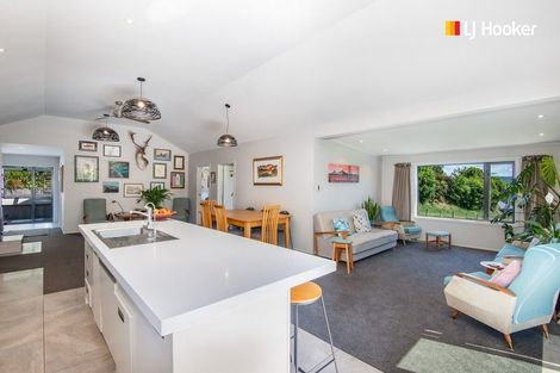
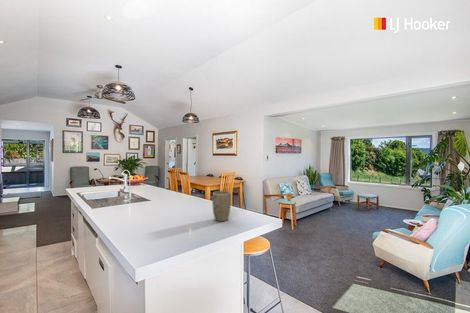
+ plant pot [211,190,232,222]
